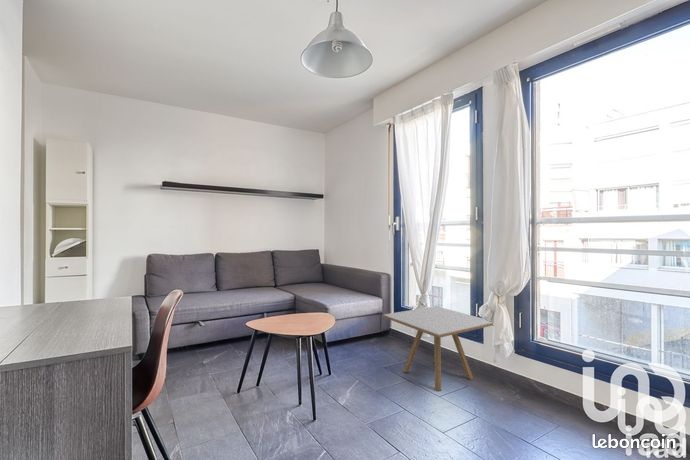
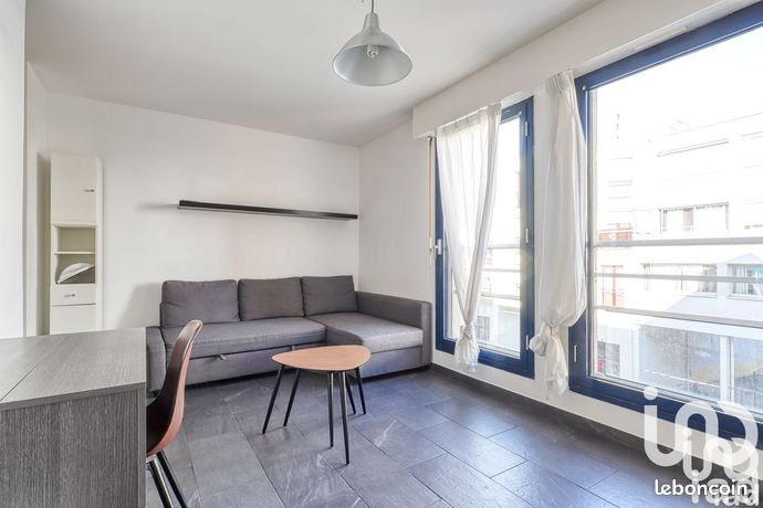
- side table [383,305,494,392]
